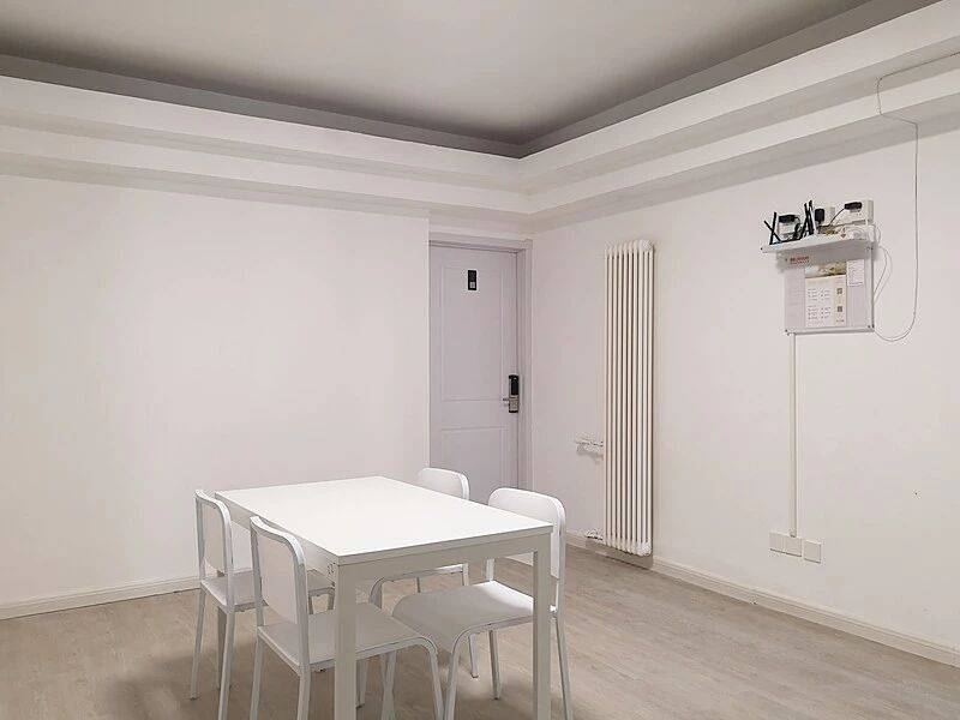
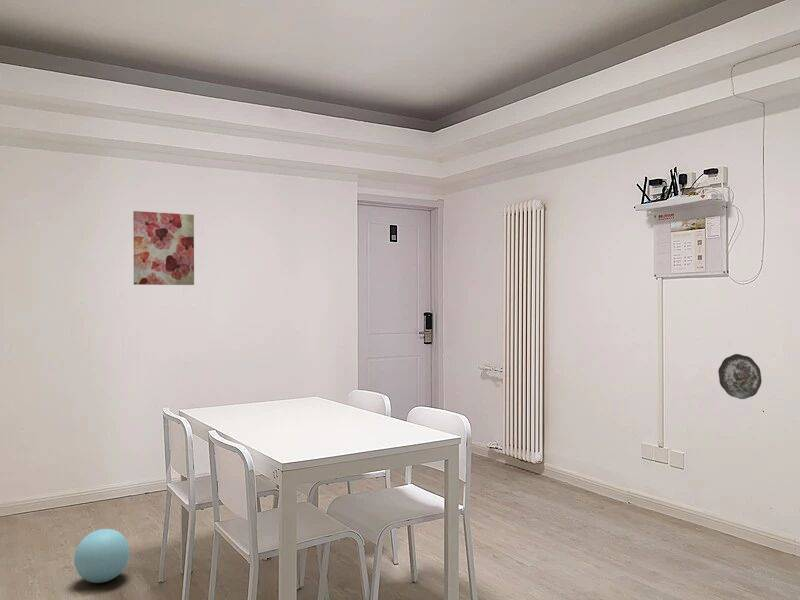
+ decorative plate [717,353,763,400]
+ wall art [132,210,195,286]
+ ball [73,528,131,584]
